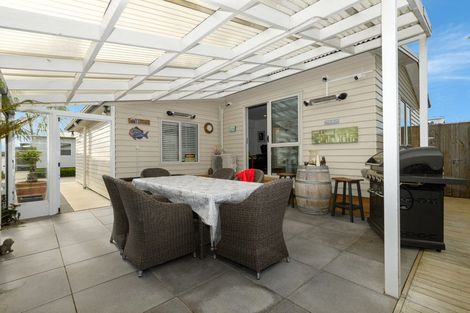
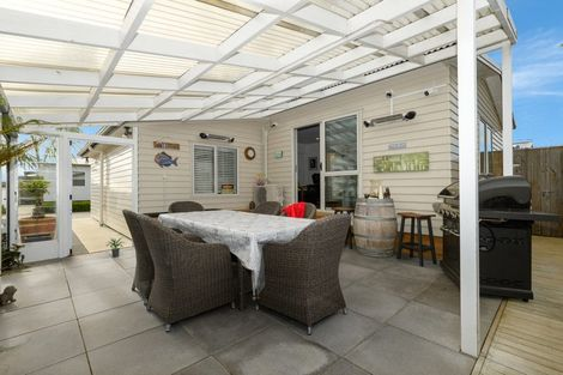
+ potted plant [105,236,126,259]
